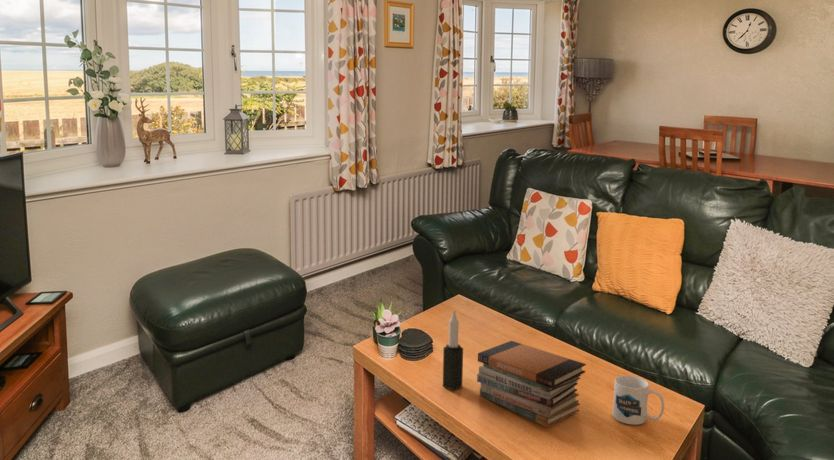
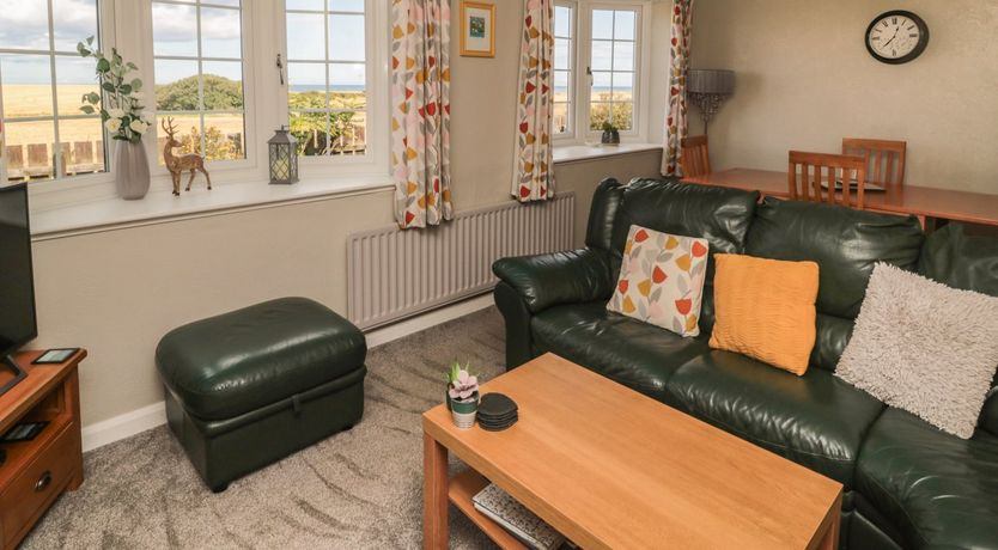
- candle [442,309,464,391]
- mug [612,375,665,426]
- book stack [476,340,587,428]
